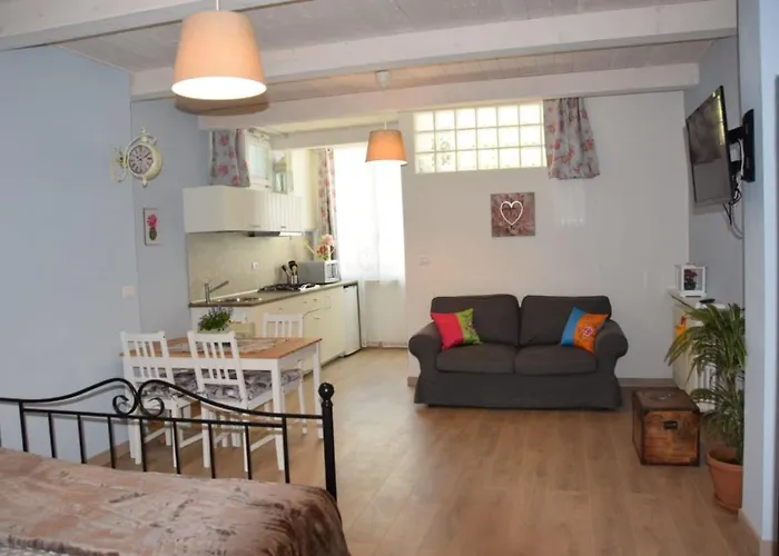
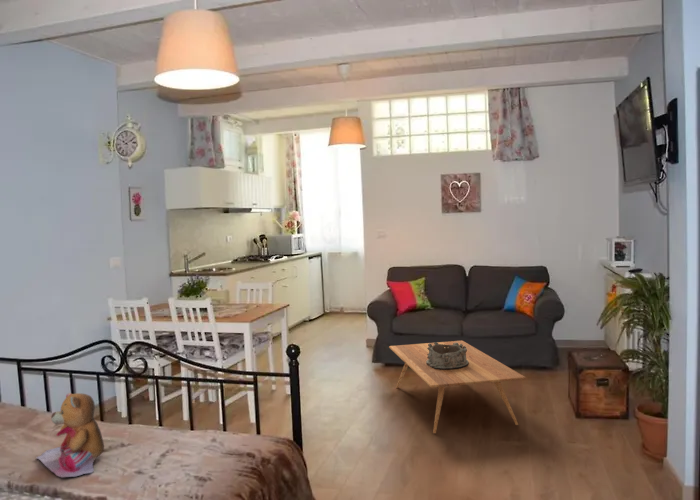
+ teddy bear [35,392,105,478]
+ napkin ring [426,342,469,370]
+ coffee table [388,340,527,434]
